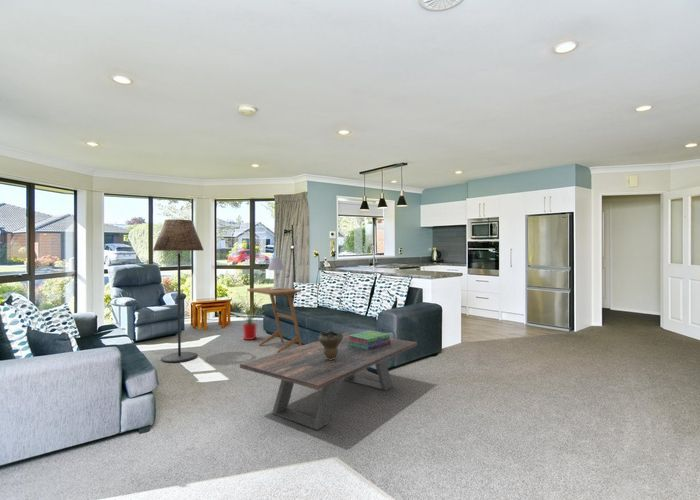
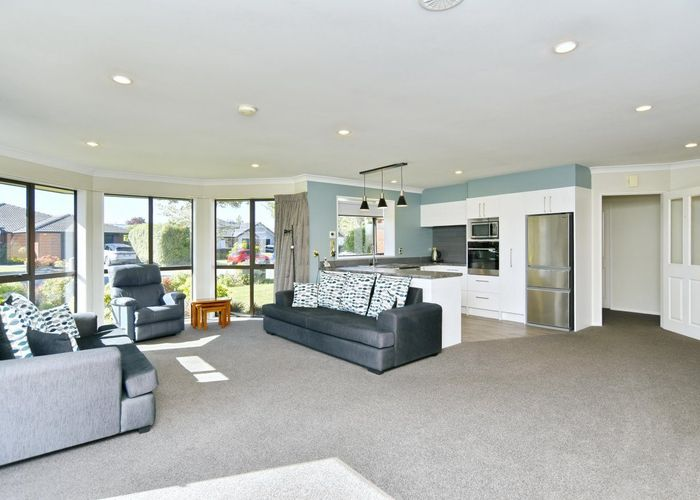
- stack of books [347,330,391,350]
- coffee table [239,331,418,431]
- side table [246,286,303,353]
- table lamp [267,257,286,290]
- house plant [232,292,267,341]
- decorative bowl [317,329,343,360]
- floor lamp [152,218,204,364]
